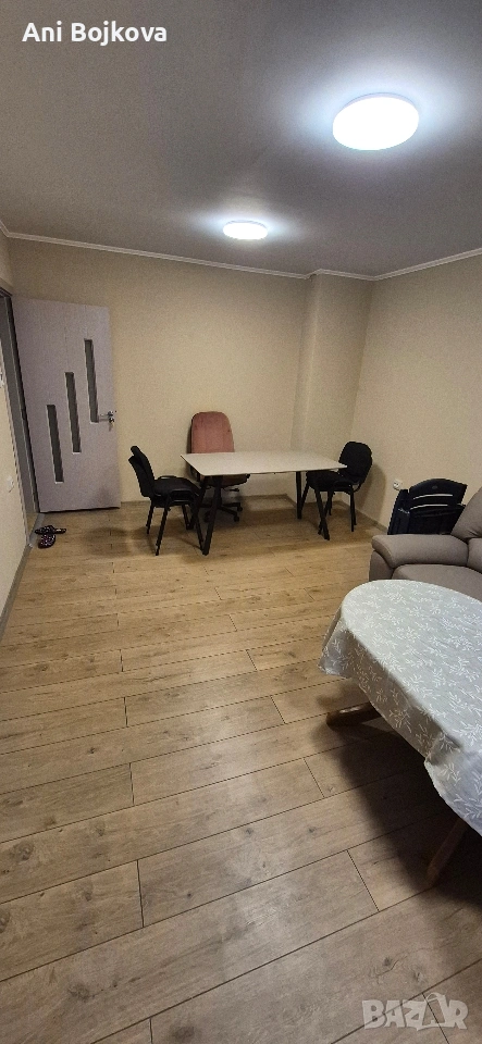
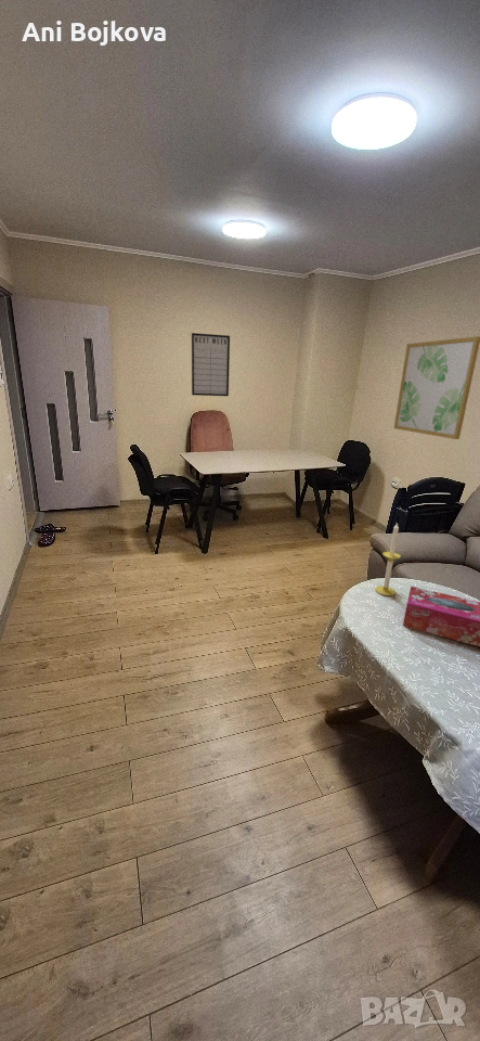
+ wall art [393,335,480,440]
+ writing board [191,332,231,397]
+ tissue box [402,586,480,647]
+ candle [374,522,402,596]
